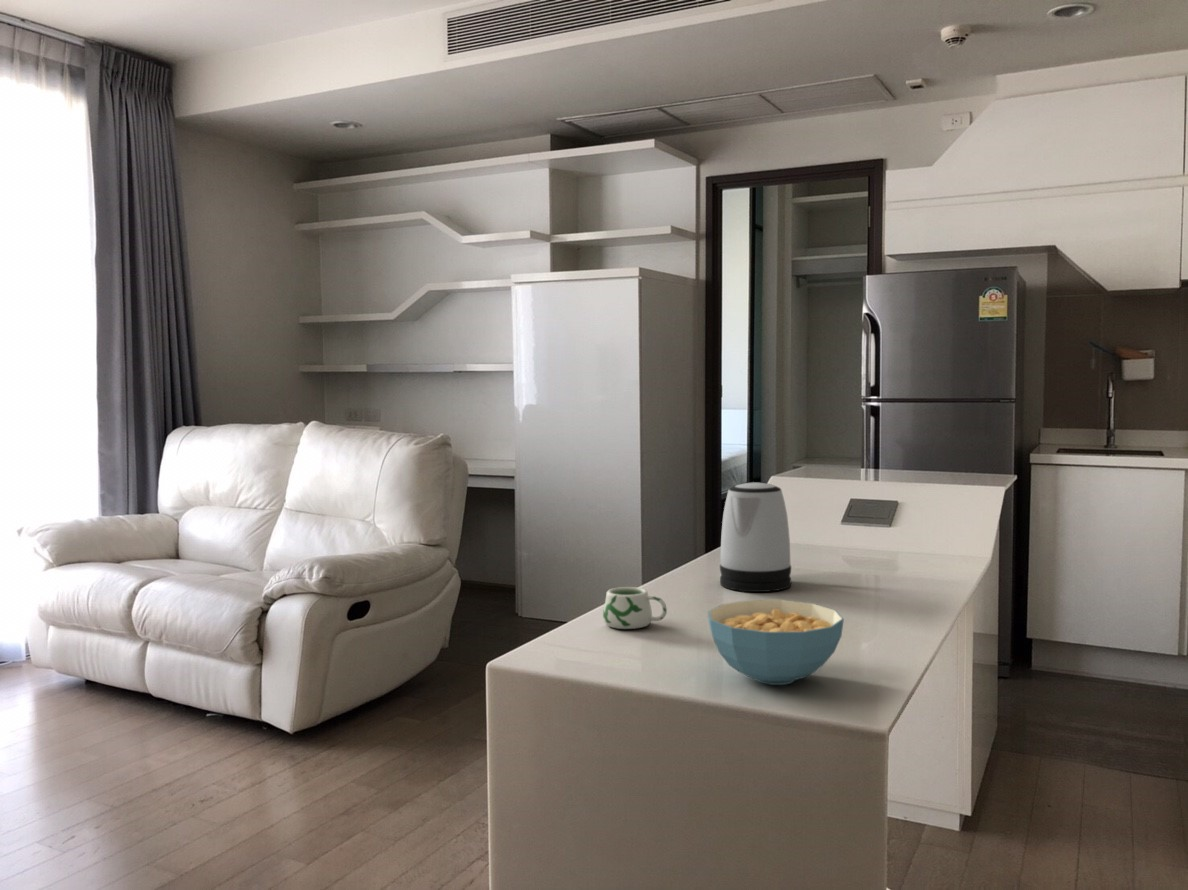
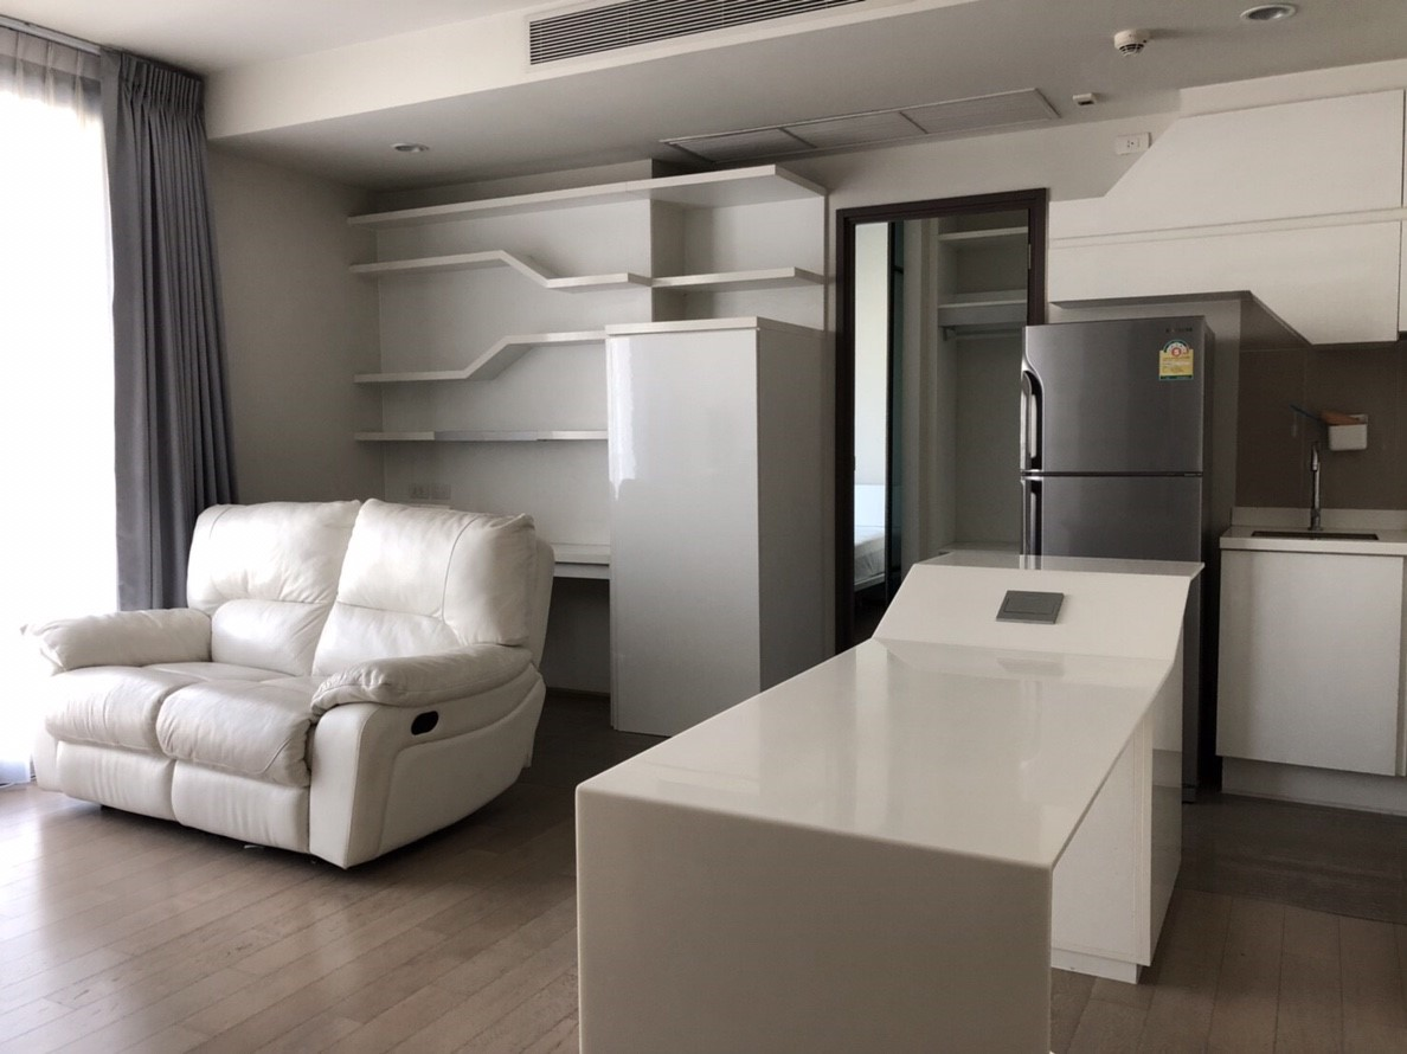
- kettle [719,481,792,593]
- mug [602,586,668,630]
- cereal bowl [706,599,845,686]
